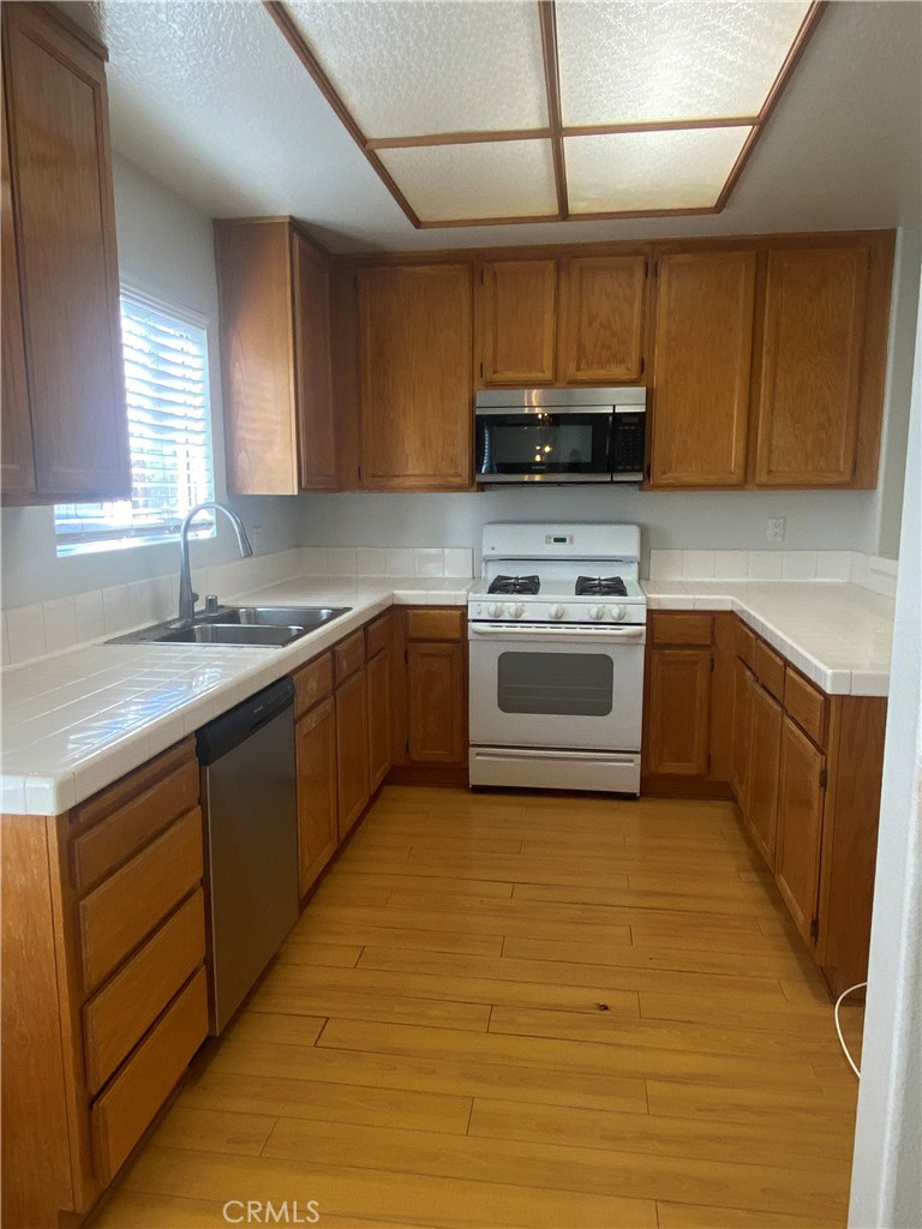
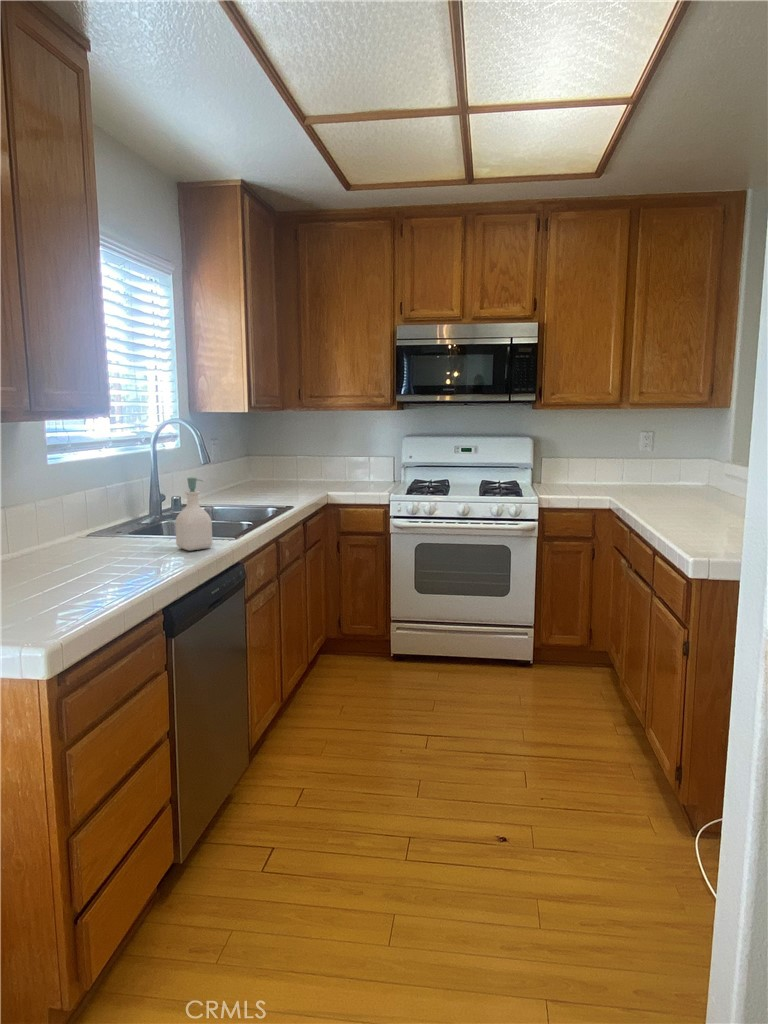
+ soap bottle [174,476,213,552]
